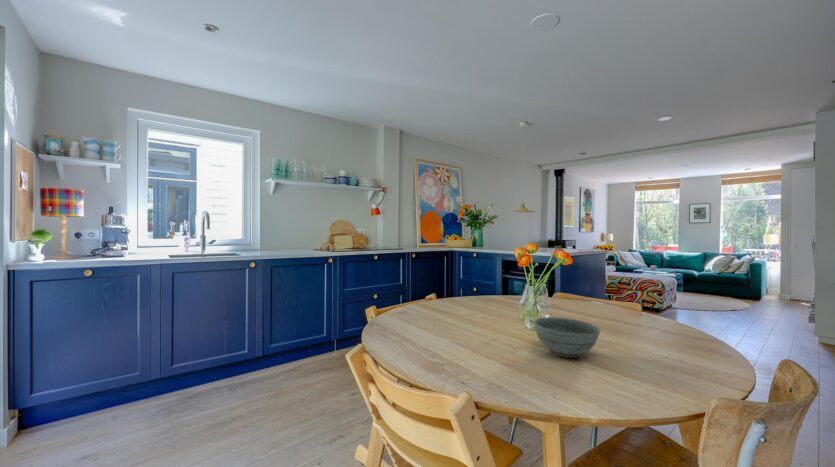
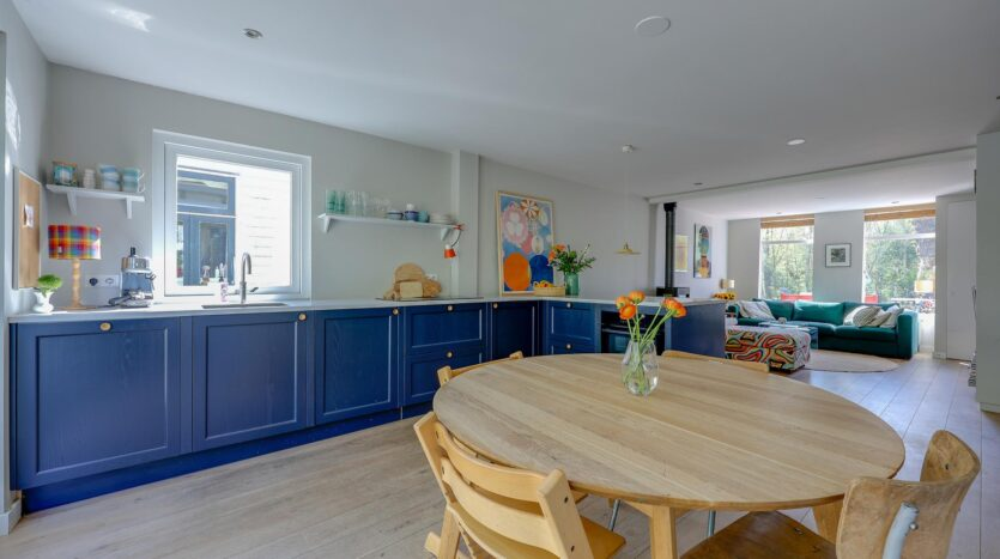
- bowl [532,316,602,359]
